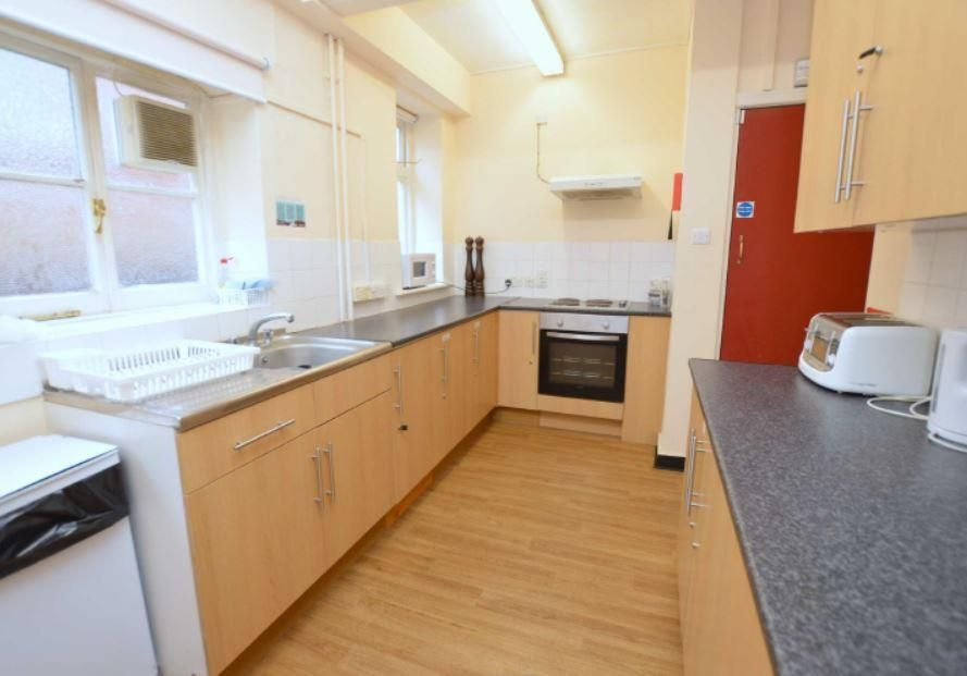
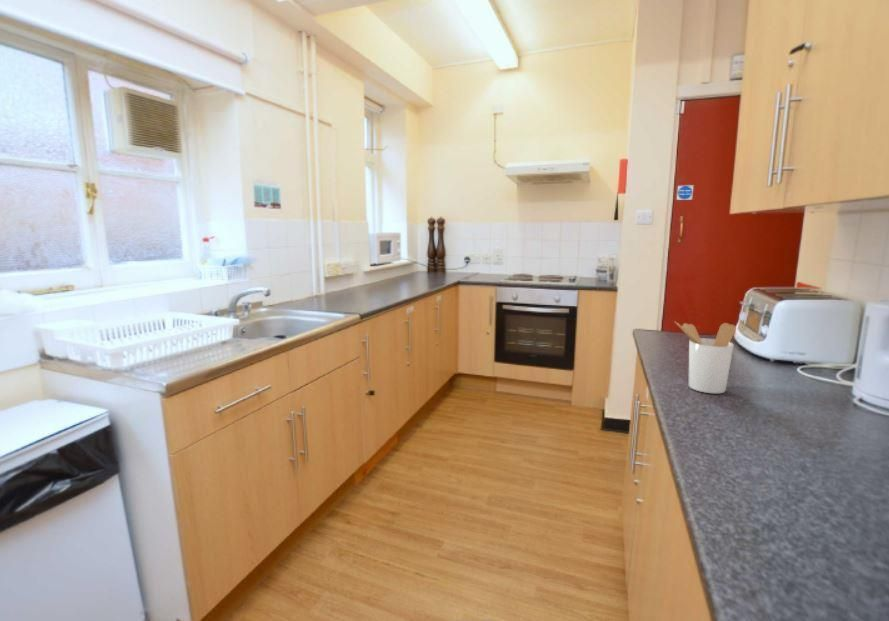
+ utensil holder [674,321,737,394]
